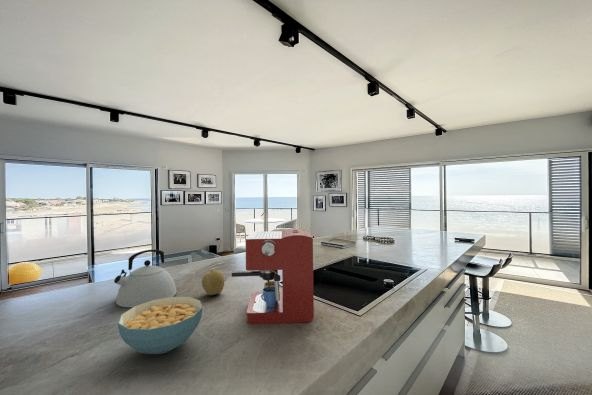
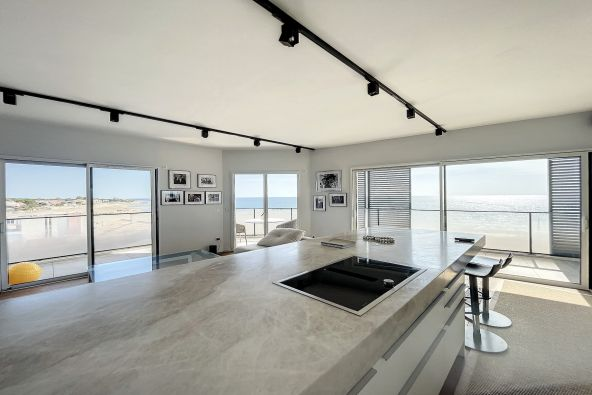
- kettle [113,249,177,308]
- coffee maker [231,228,315,325]
- cereal bowl [117,296,204,355]
- fruit [201,269,225,296]
